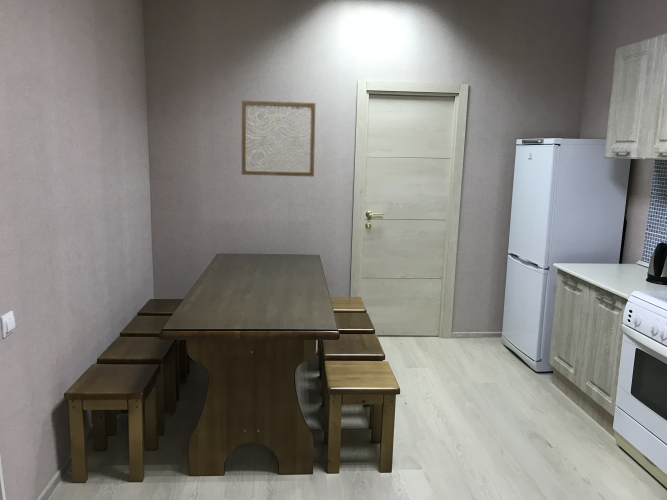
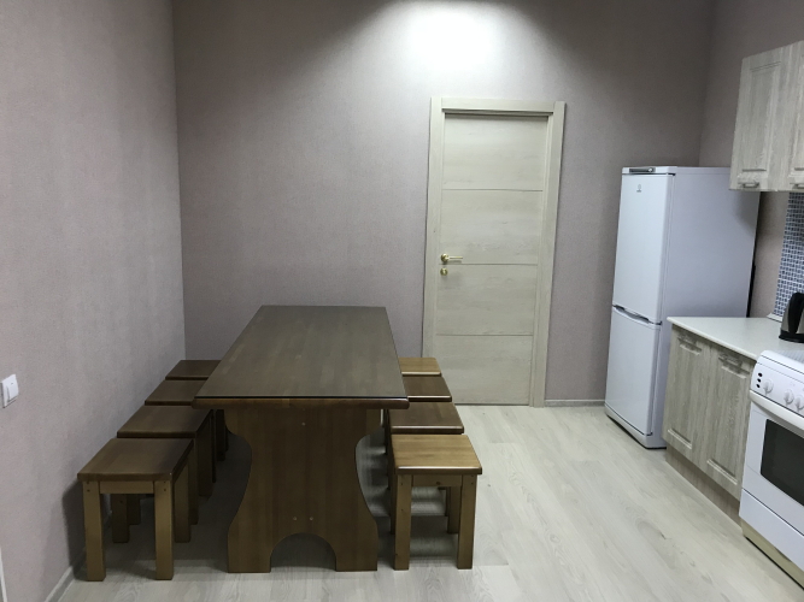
- wall art [241,99,316,178]
